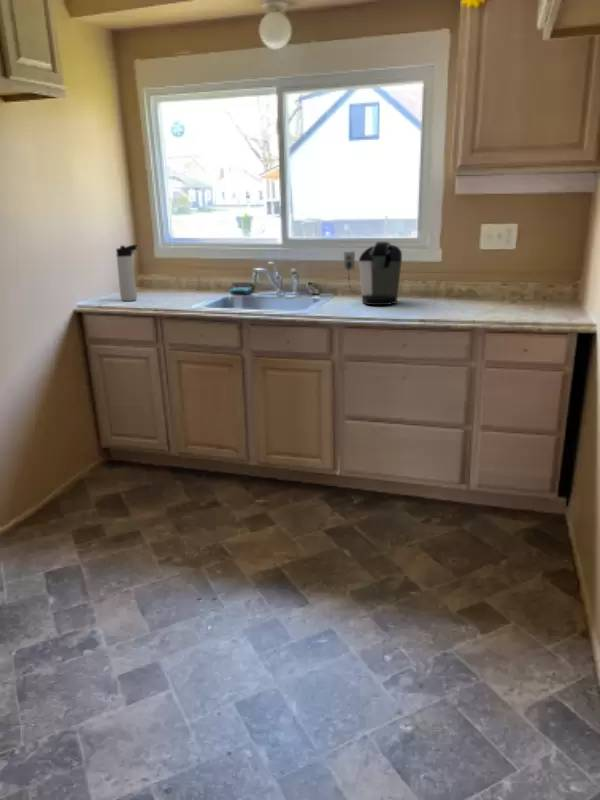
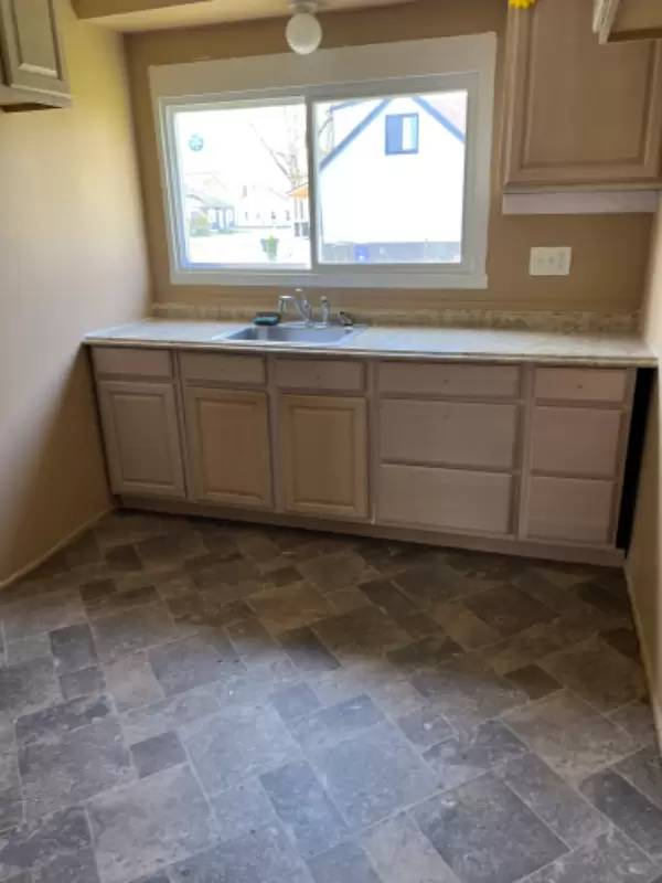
- coffee maker [343,241,403,306]
- thermos bottle [115,244,139,302]
